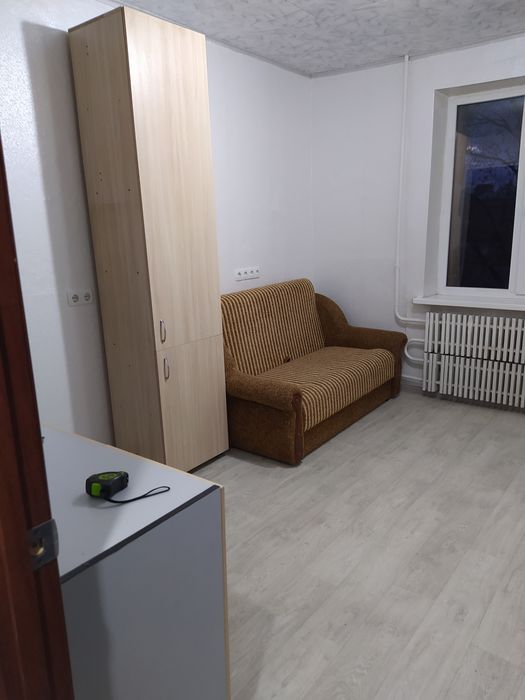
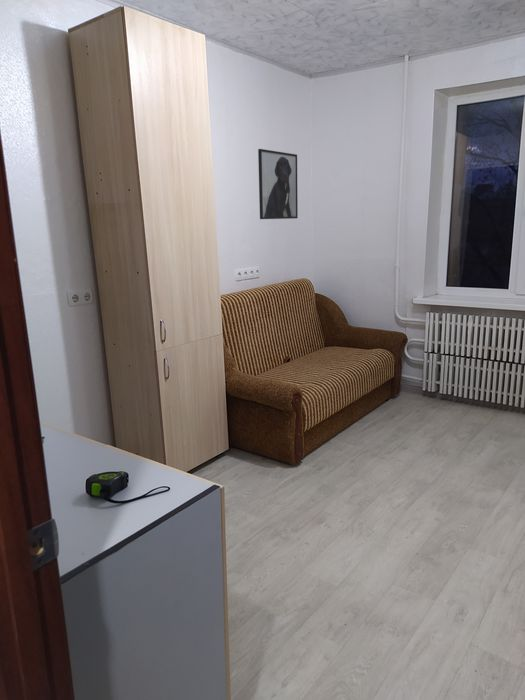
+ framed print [257,148,299,220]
